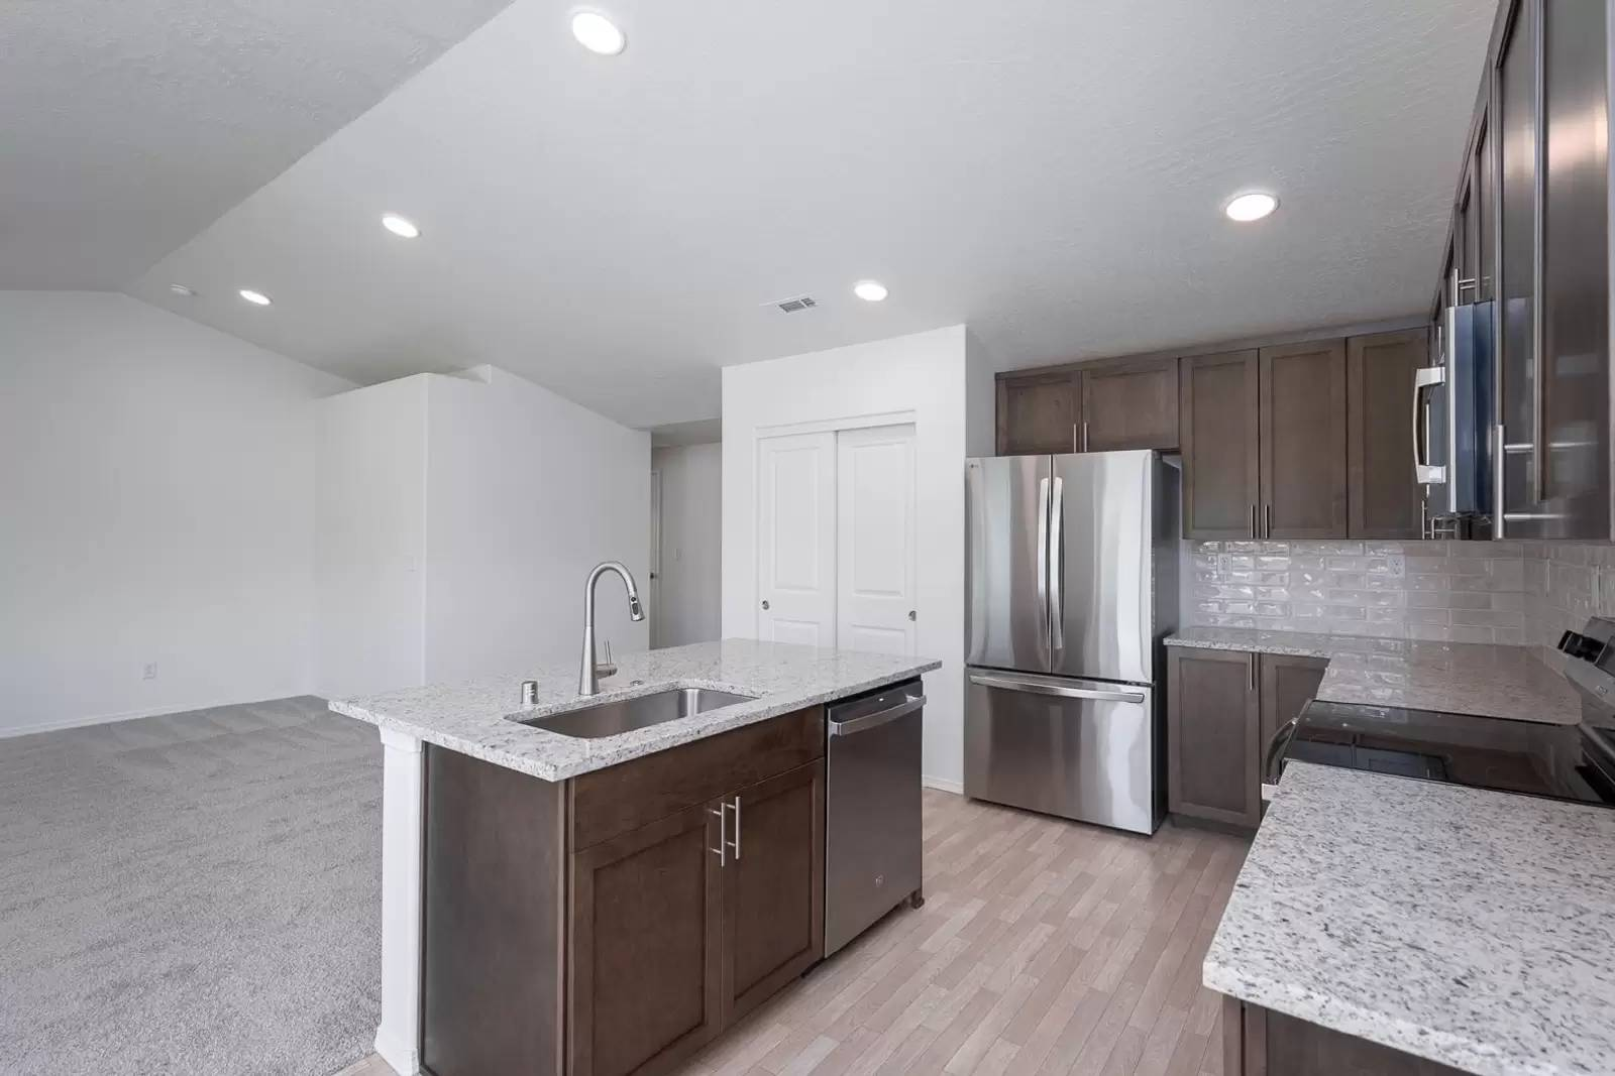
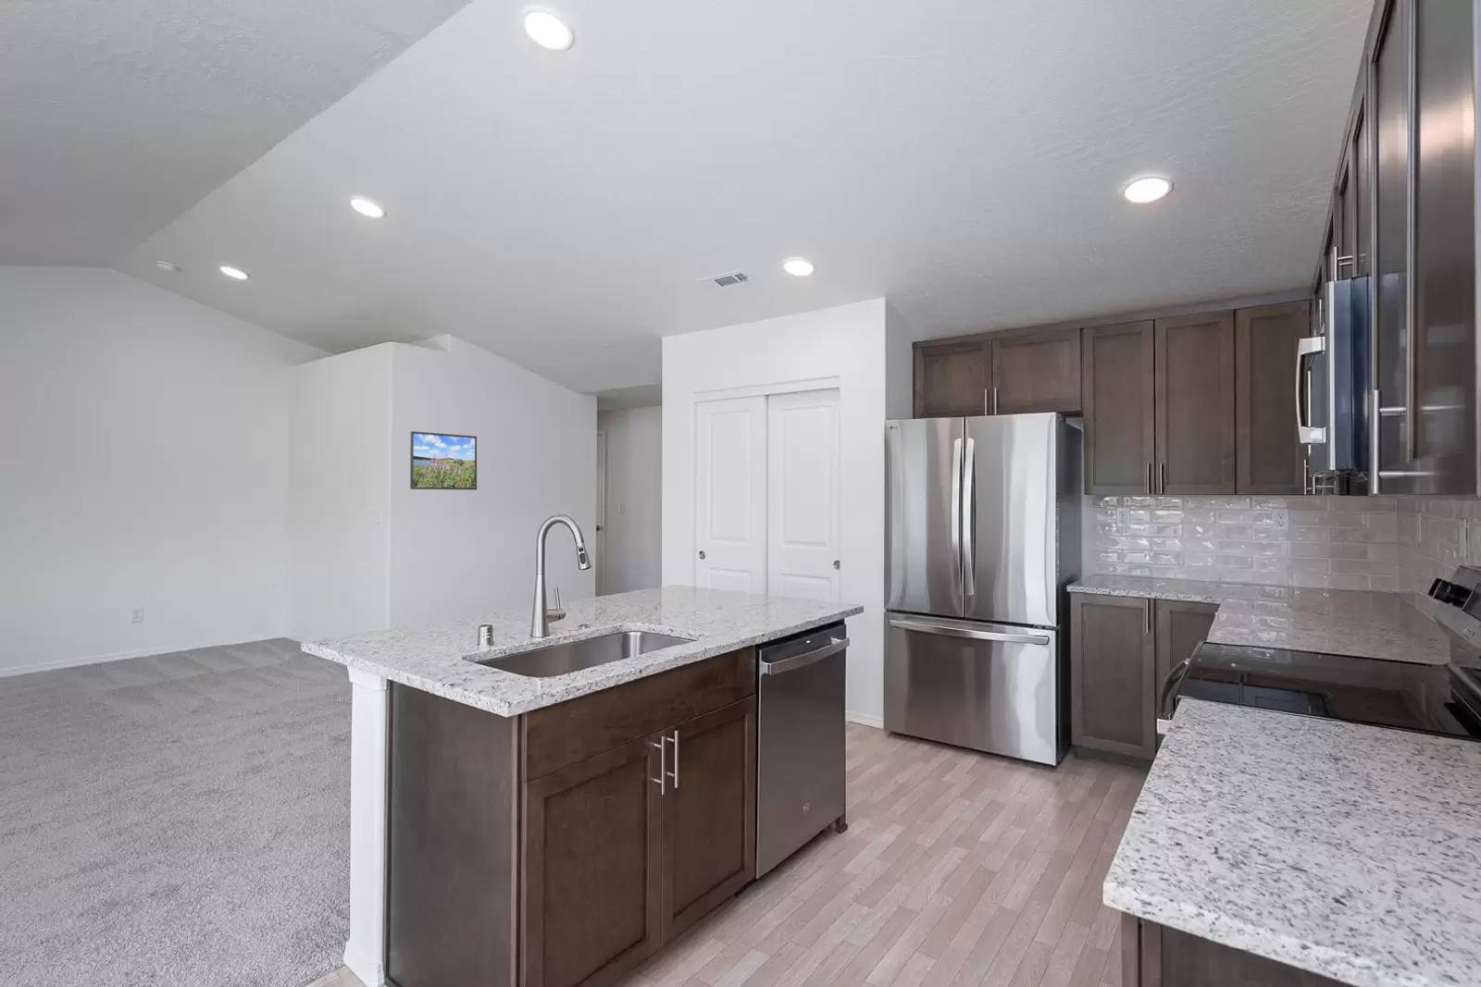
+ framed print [409,430,477,491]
